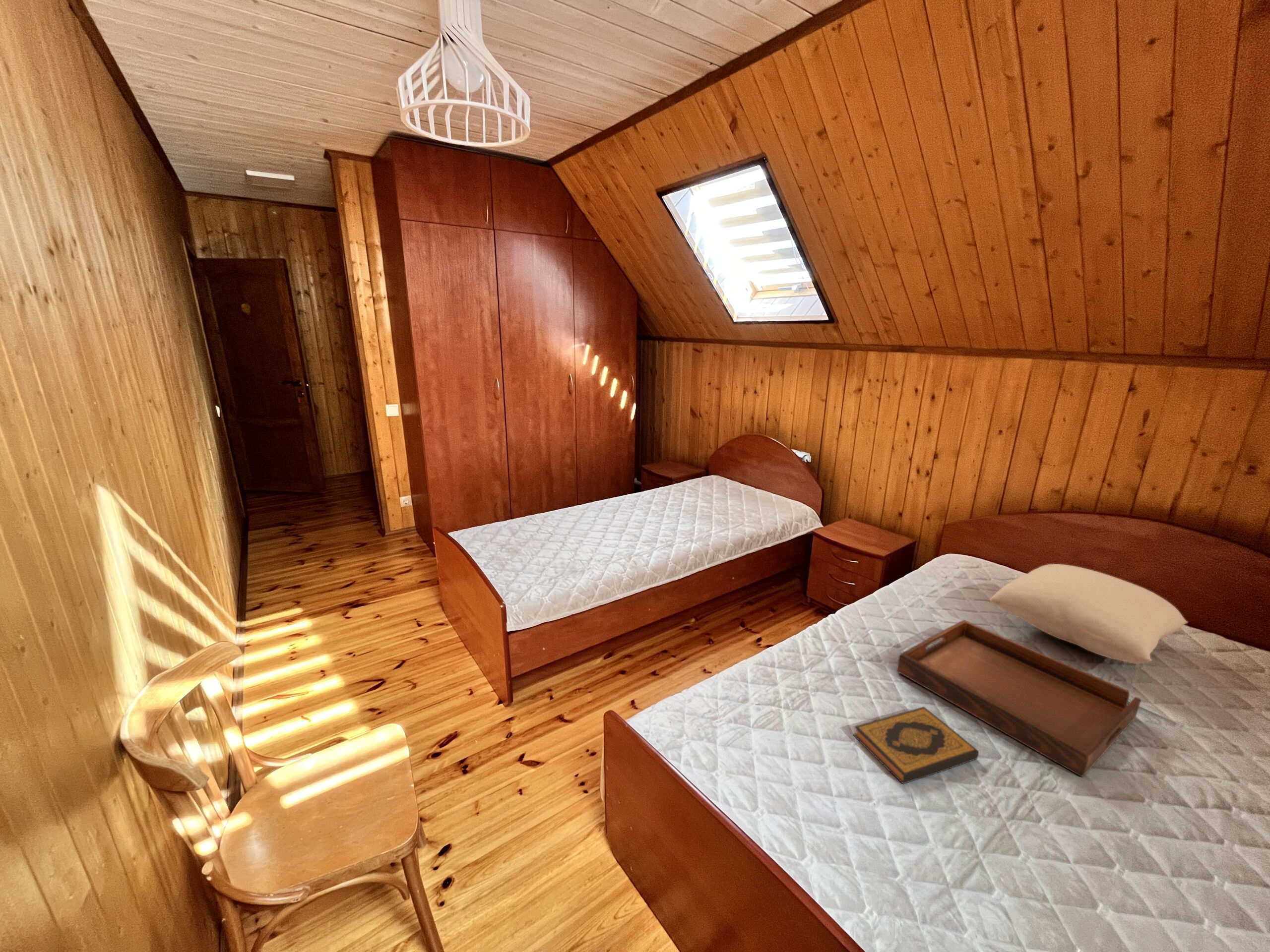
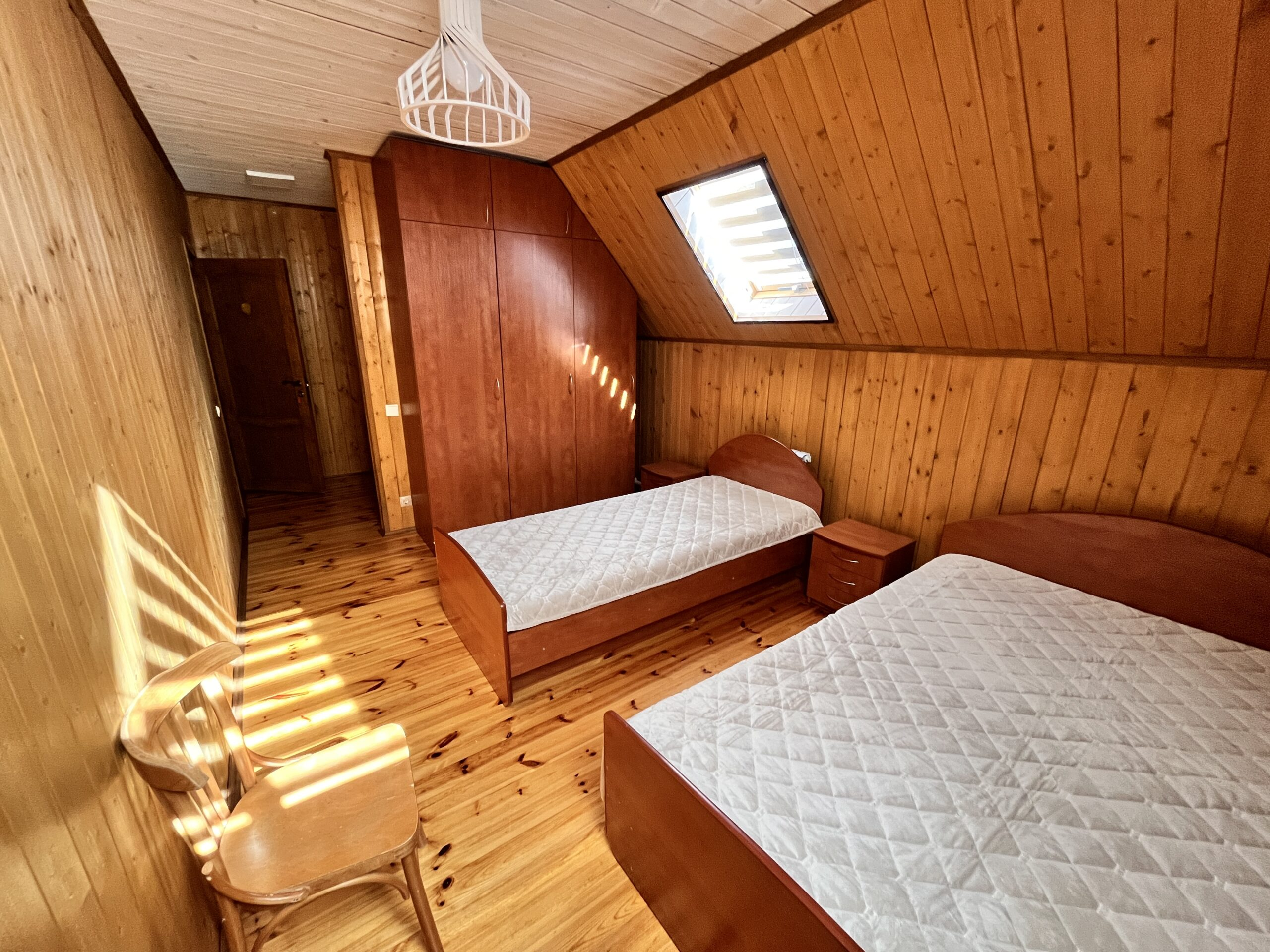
- hardback book [853,706,979,784]
- pillow [989,563,1188,664]
- serving tray [896,619,1142,777]
